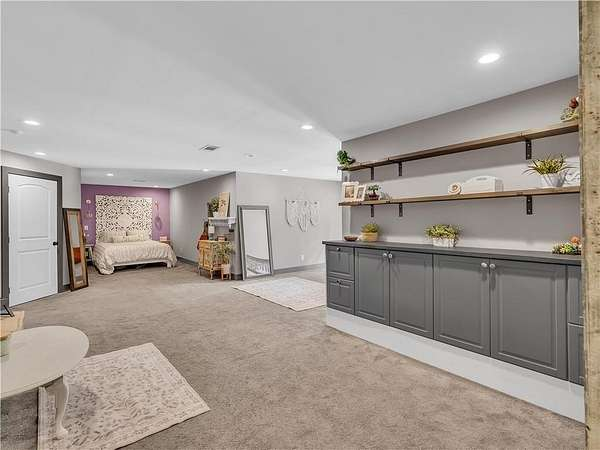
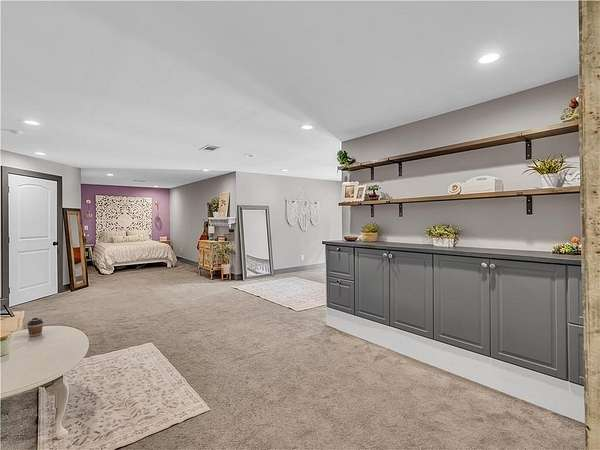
+ coffee cup [26,317,44,338]
